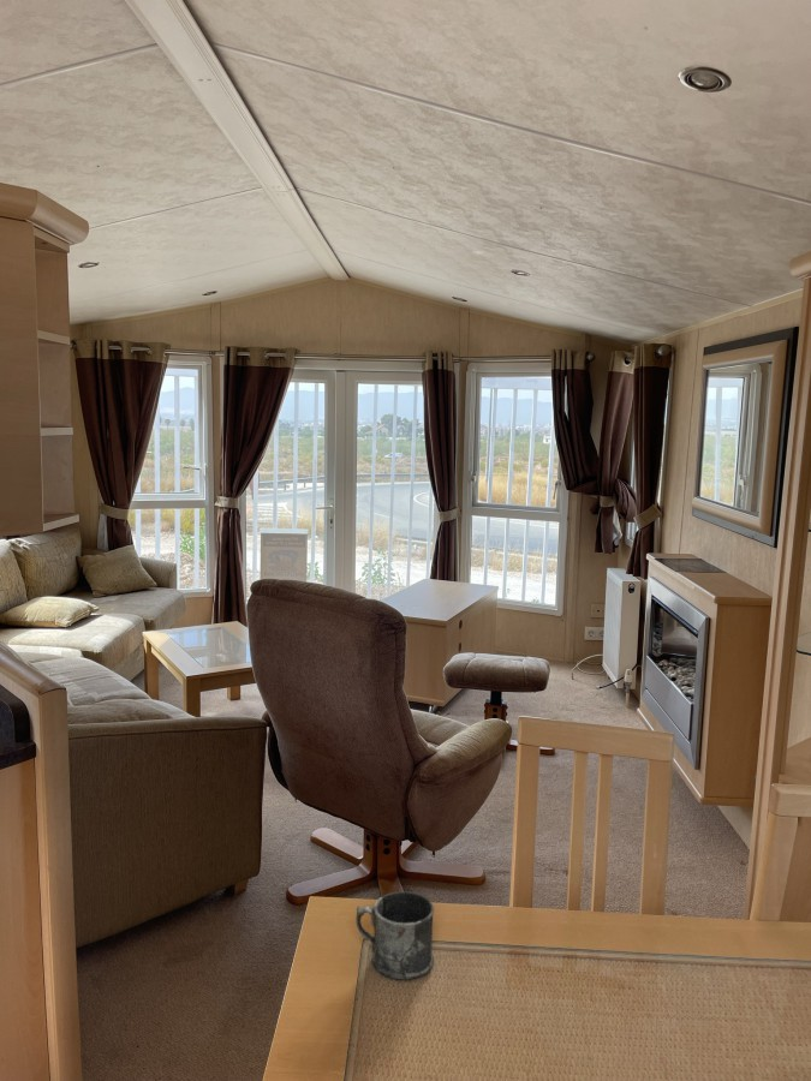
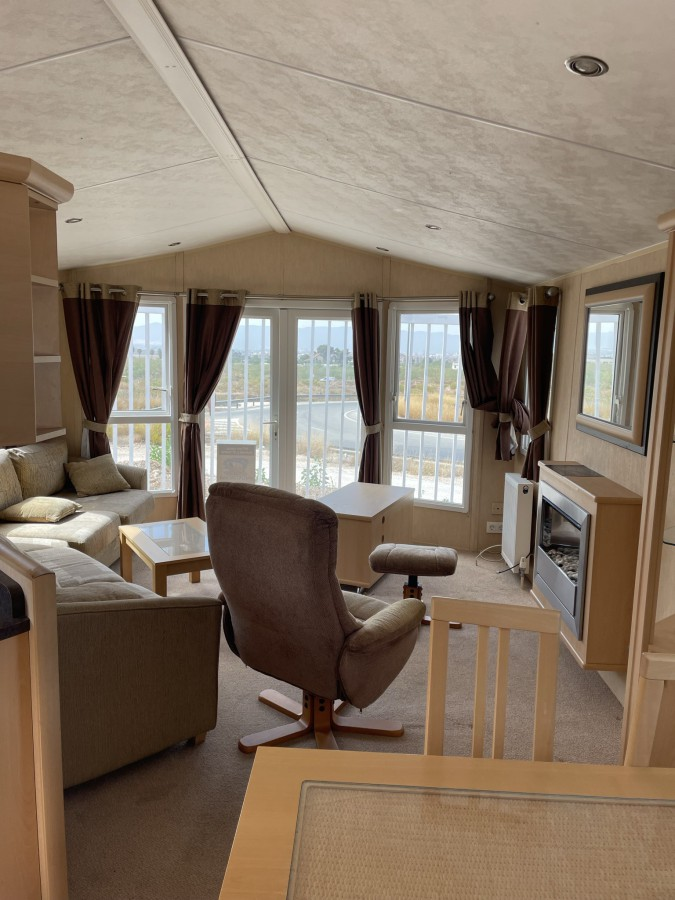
- mug [354,890,435,981]
